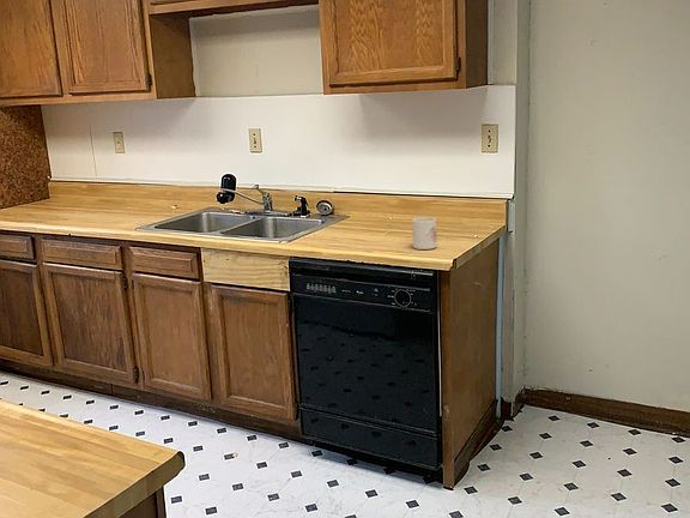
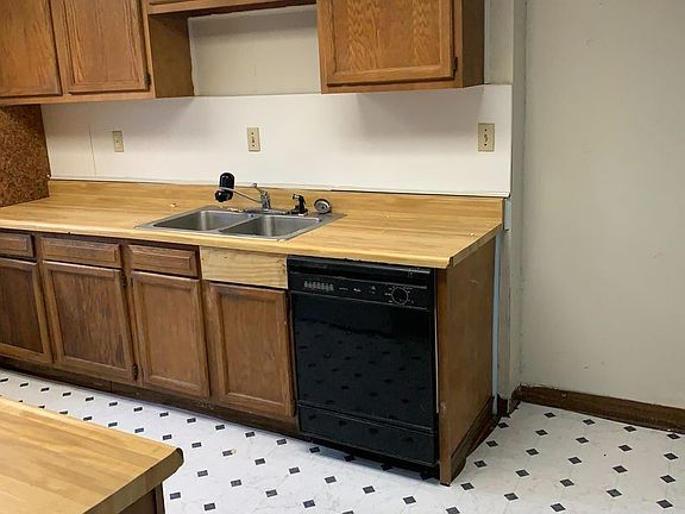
- mug [411,216,437,251]
